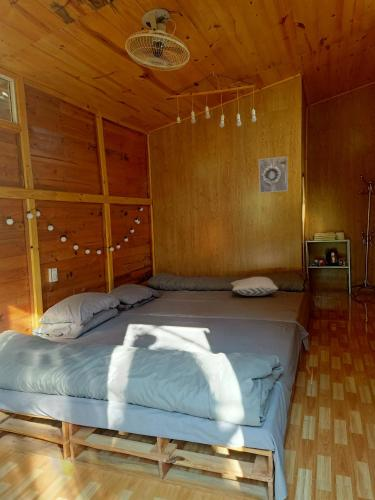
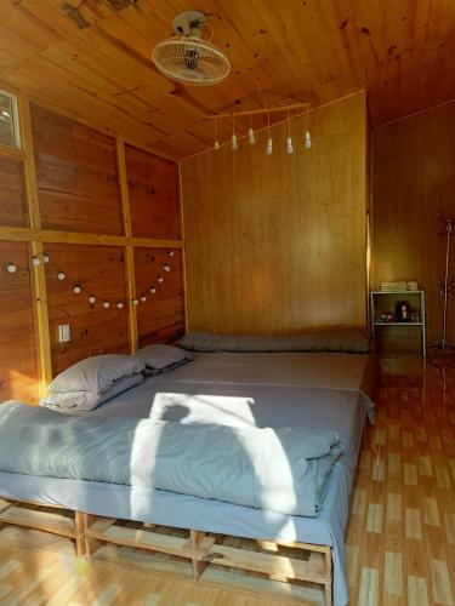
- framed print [258,156,289,194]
- pillow [230,276,279,297]
